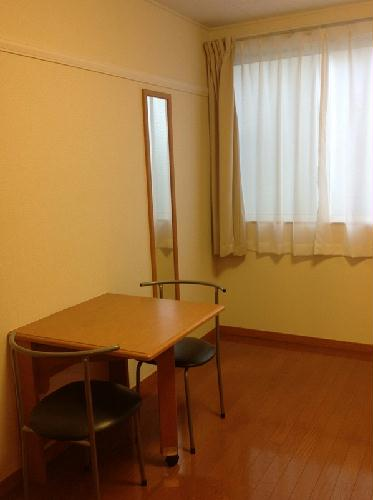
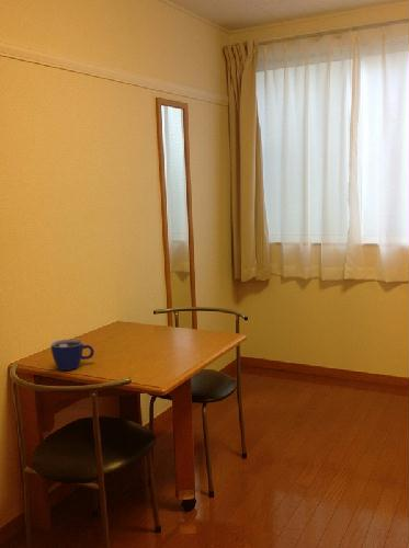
+ cup [49,338,95,372]
